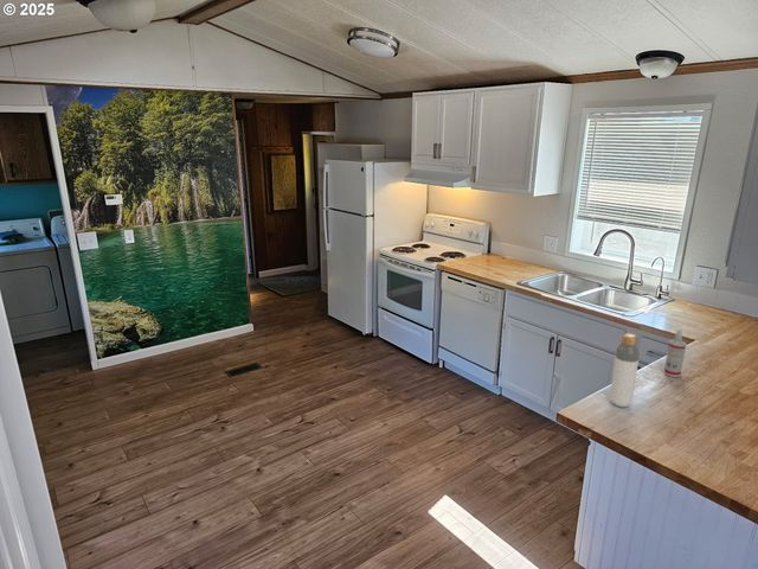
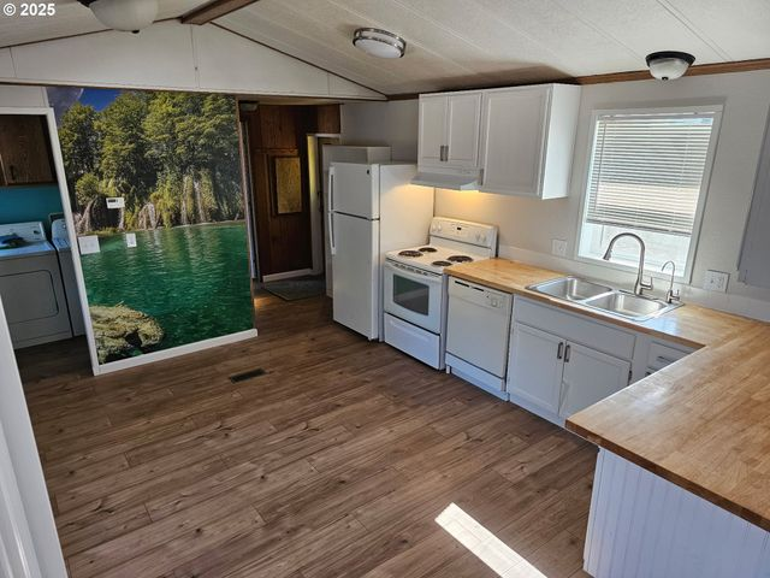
- spray bottle [663,328,687,378]
- bottle [609,333,641,408]
